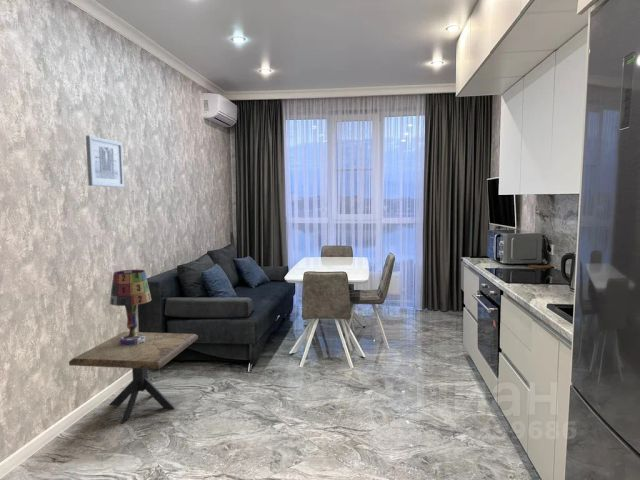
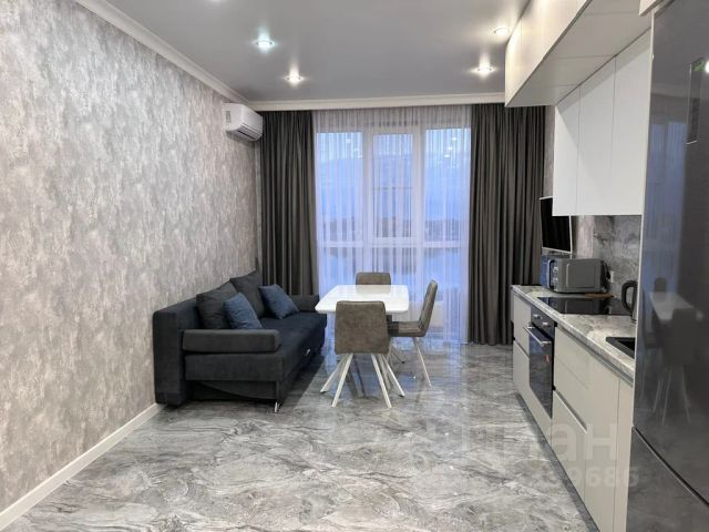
- wall art [85,135,125,188]
- side table [68,331,199,425]
- table lamp [109,269,152,346]
